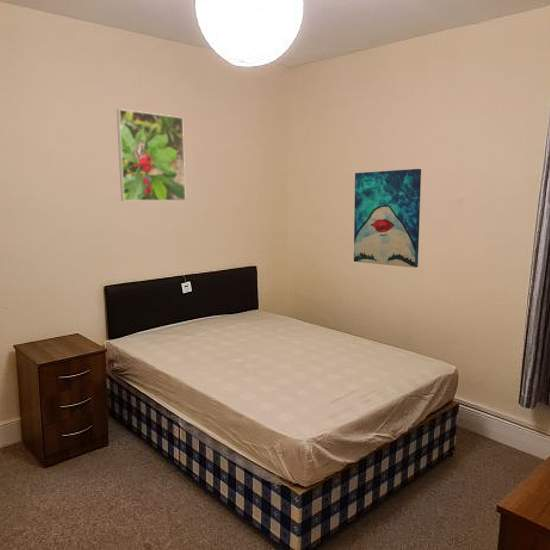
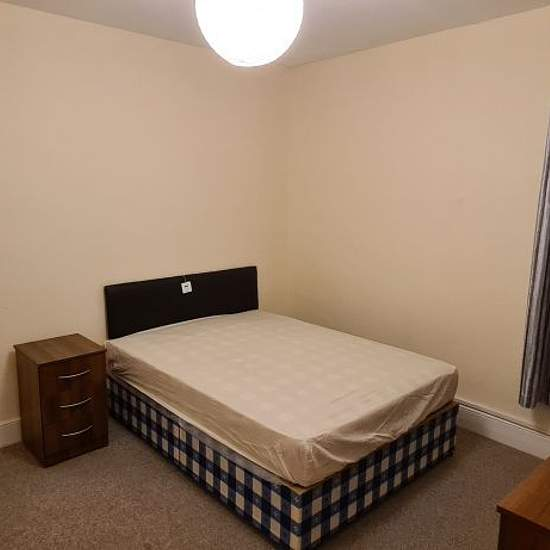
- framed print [116,108,187,202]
- wall art [353,168,422,269]
